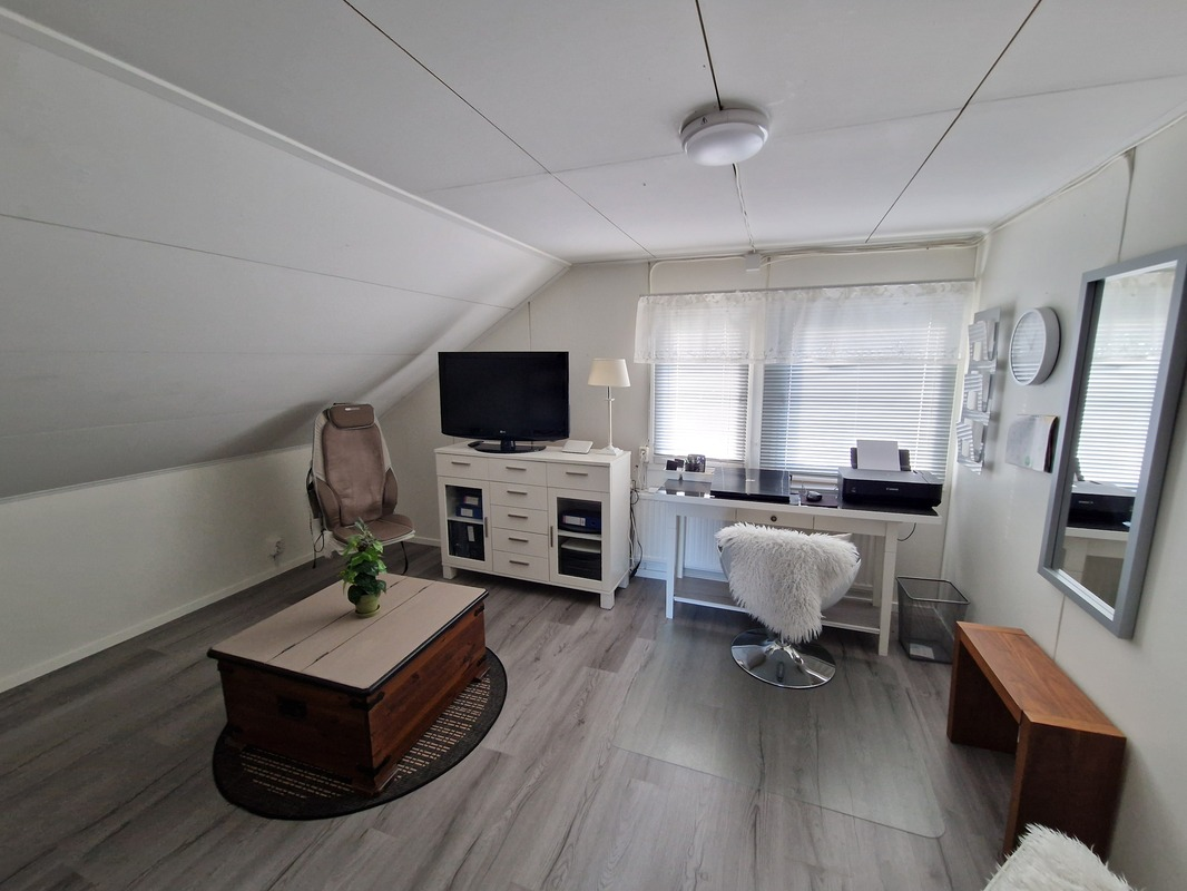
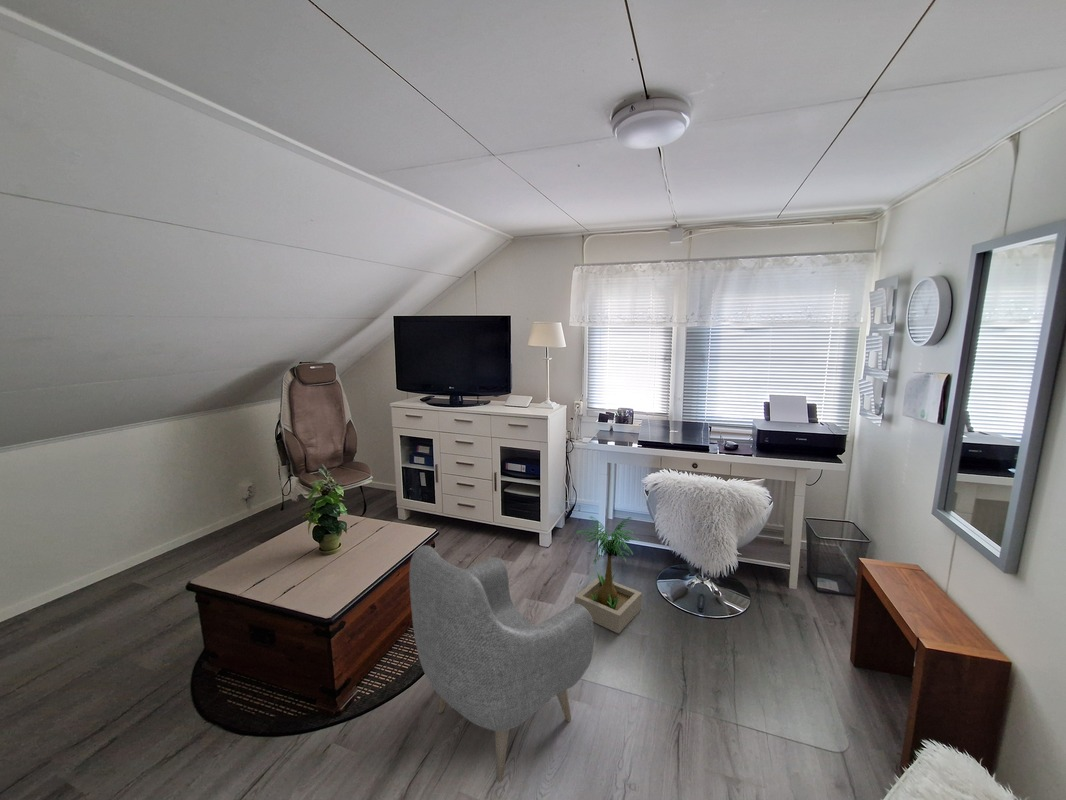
+ potted plant [574,515,643,635]
+ armchair [408,544,595,784]
